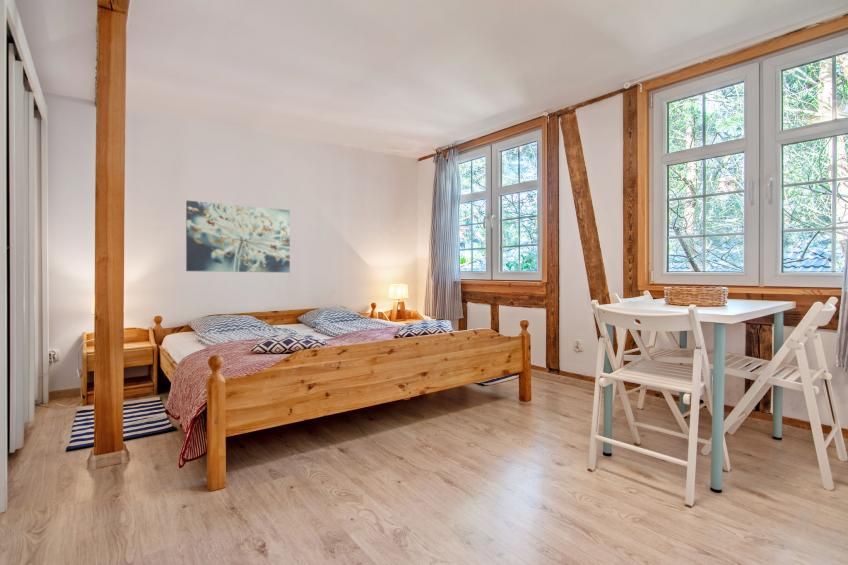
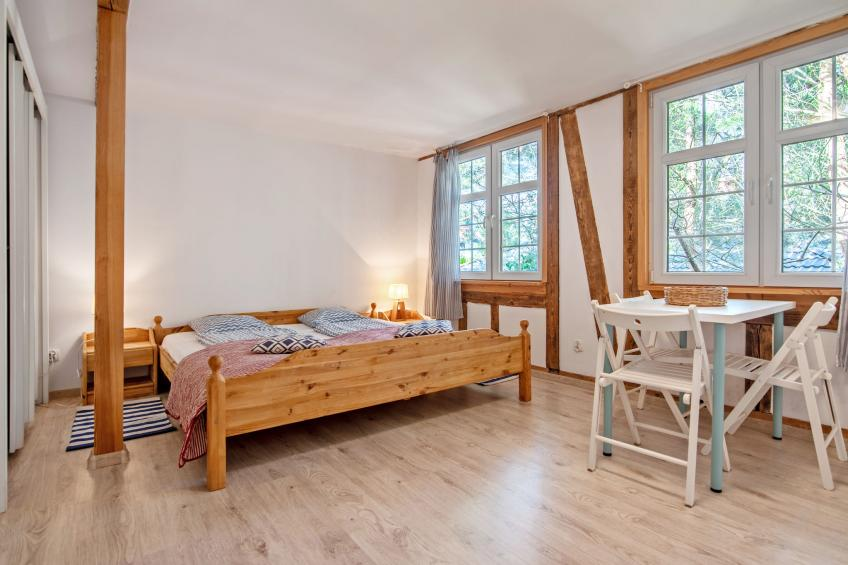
- wall art [185,200,291,273]
